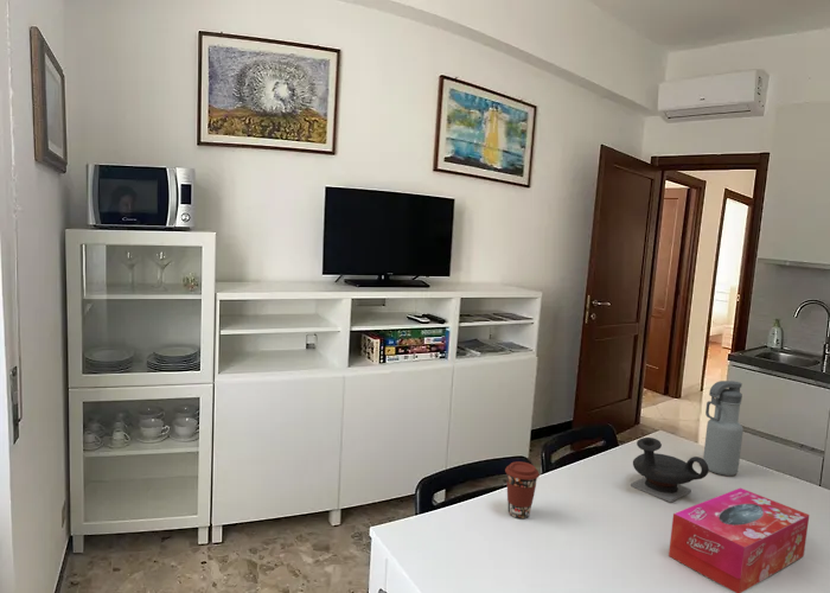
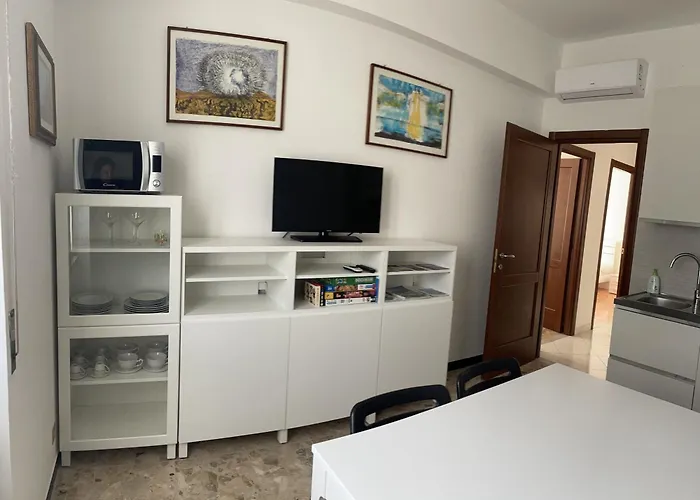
- water bottle [702,380,745,477]
- tissue box [668,486,810,593]
- coffee cup [504,460,541,519]
- teapot [630,436,710,503]
